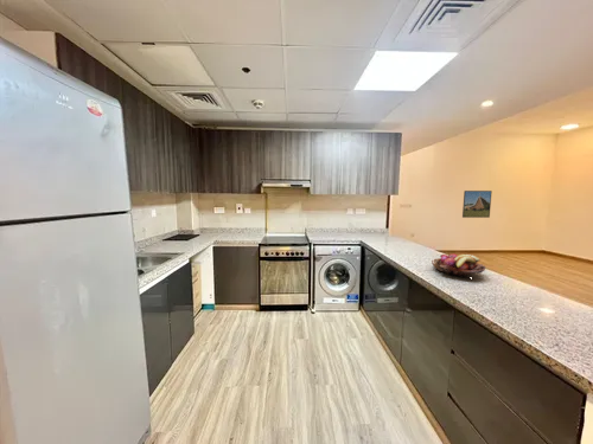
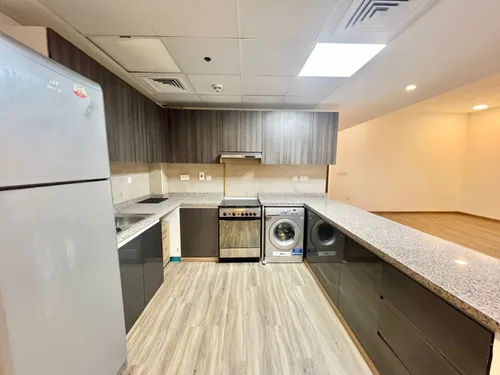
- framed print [461,189,493,219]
- fruit basket [431,253,486,278]
